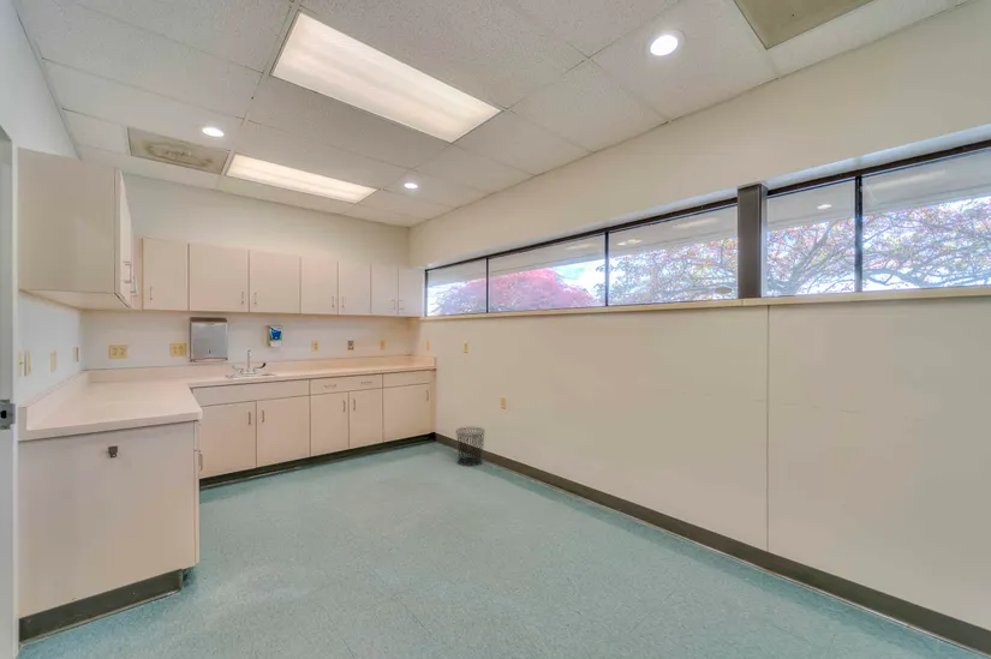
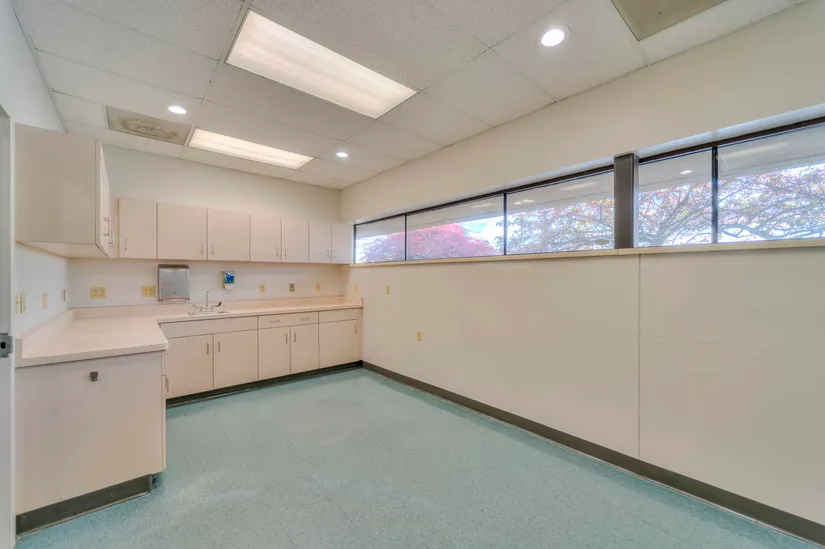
- waste bin [454,426,486,467]
